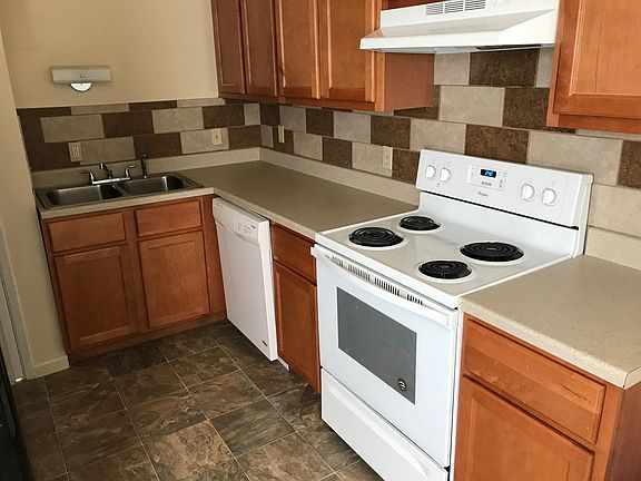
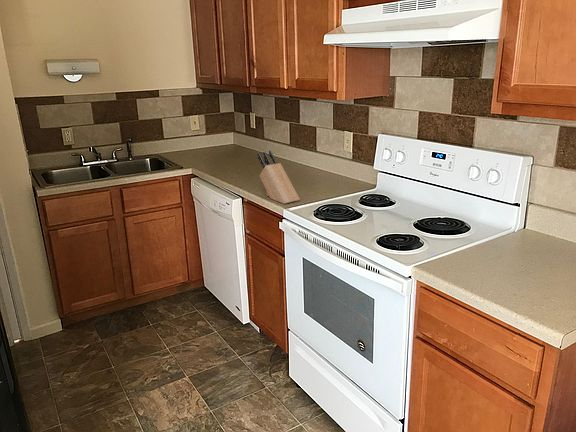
+ knife block [256,150,301,205]
